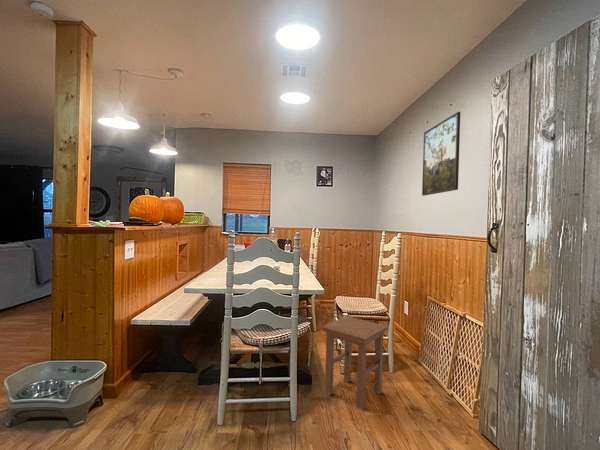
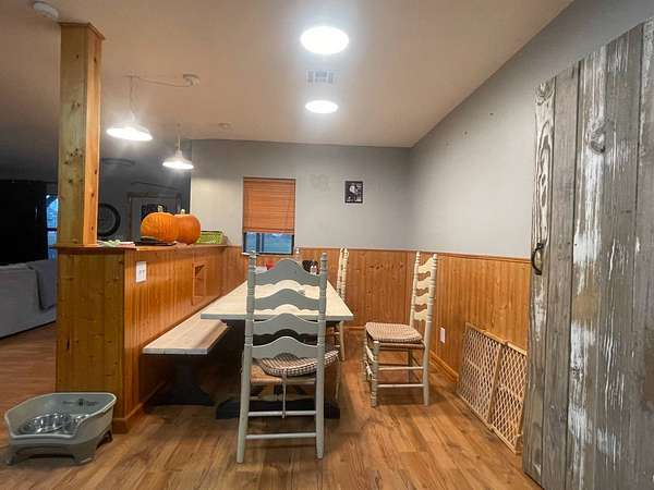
- stool [321,315,389,411]
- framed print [421,111,461,197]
